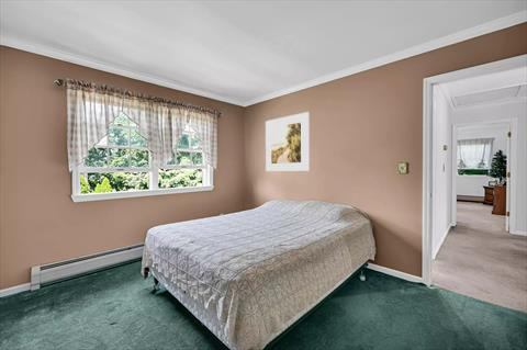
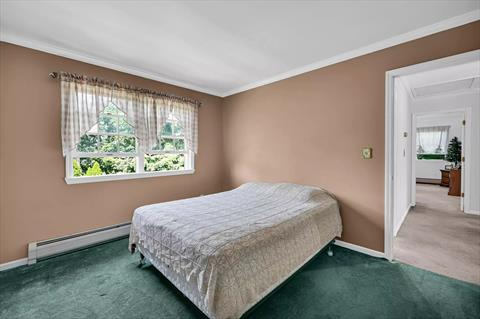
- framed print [265,111,310,172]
